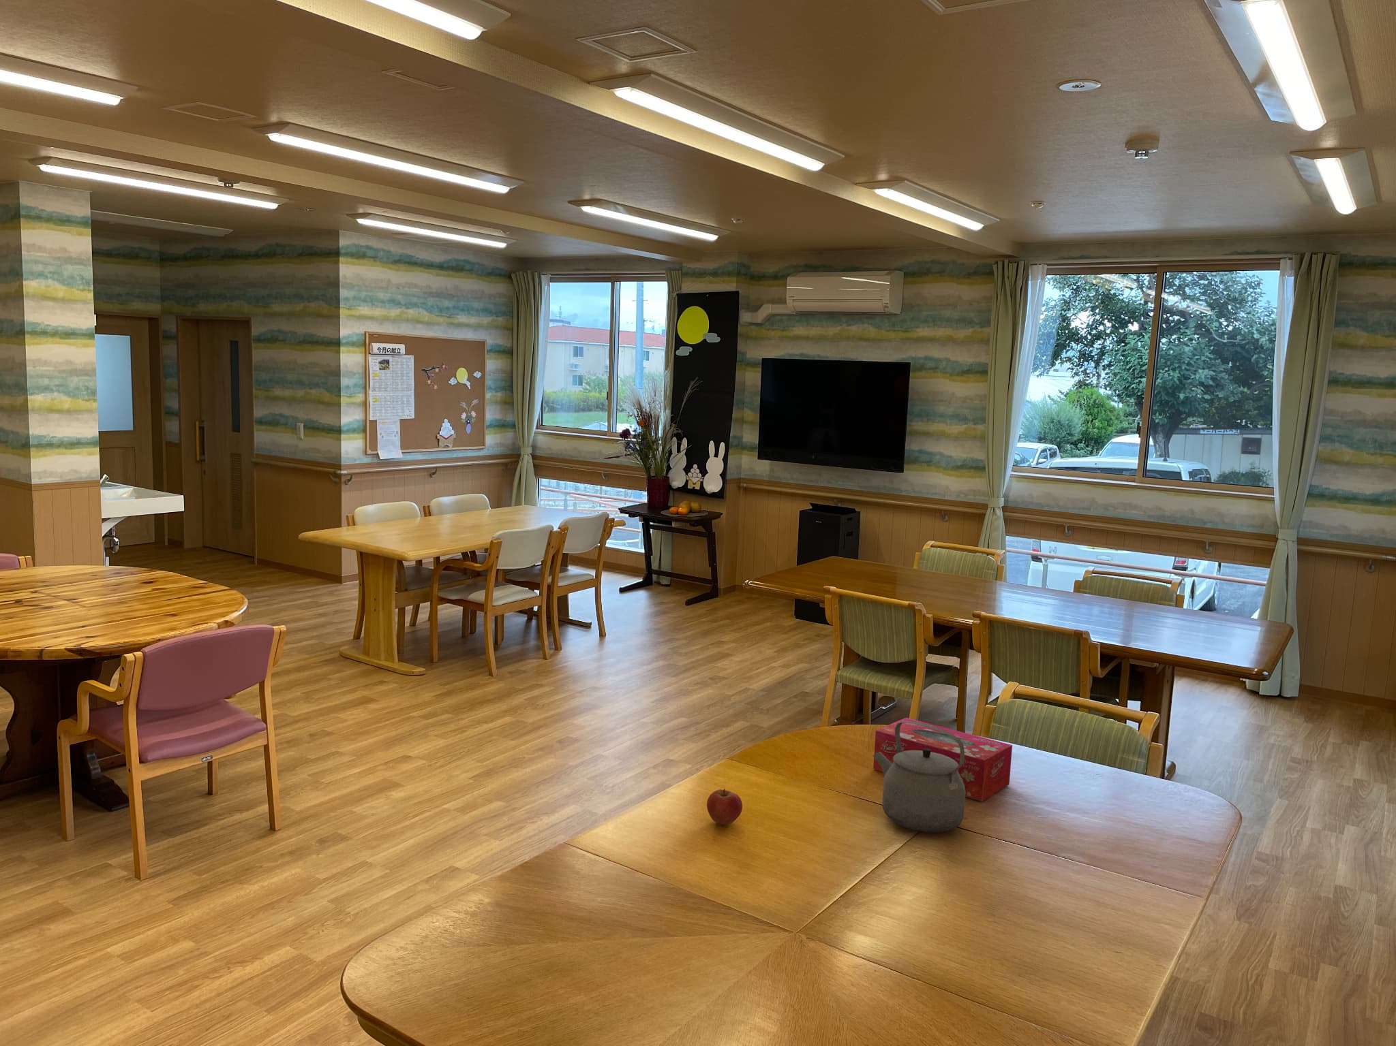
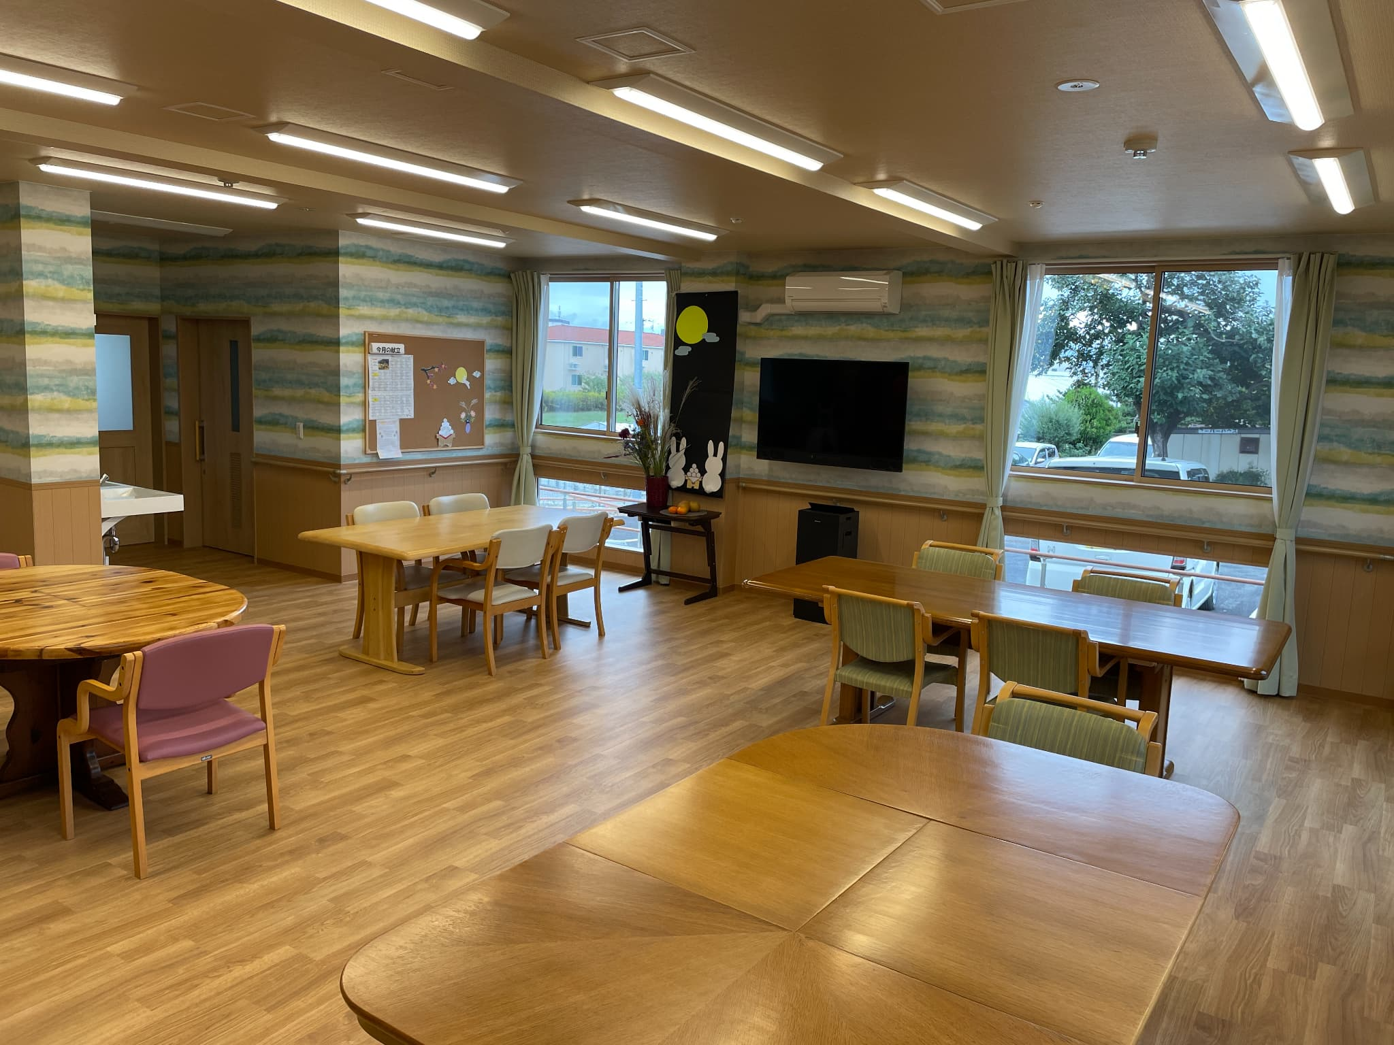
- tissue box [873,717,1012,802]
- apple [706,788,743,826]
- tea kettle [873,721,966,833]
